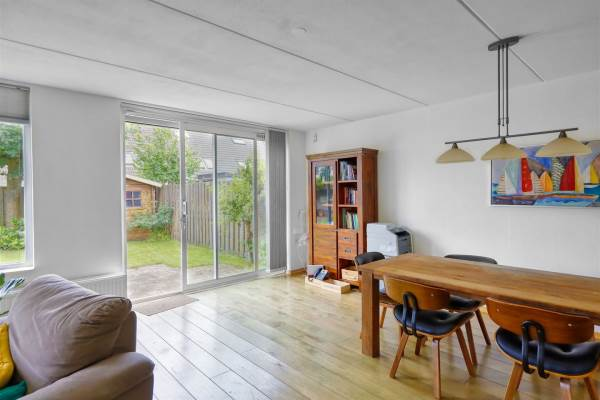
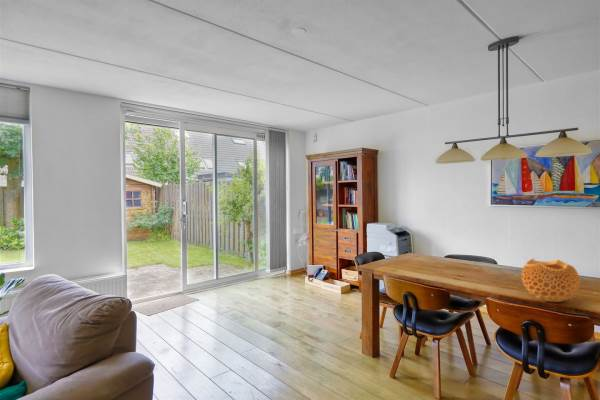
+ decorative bowl [521,258,581,303]
